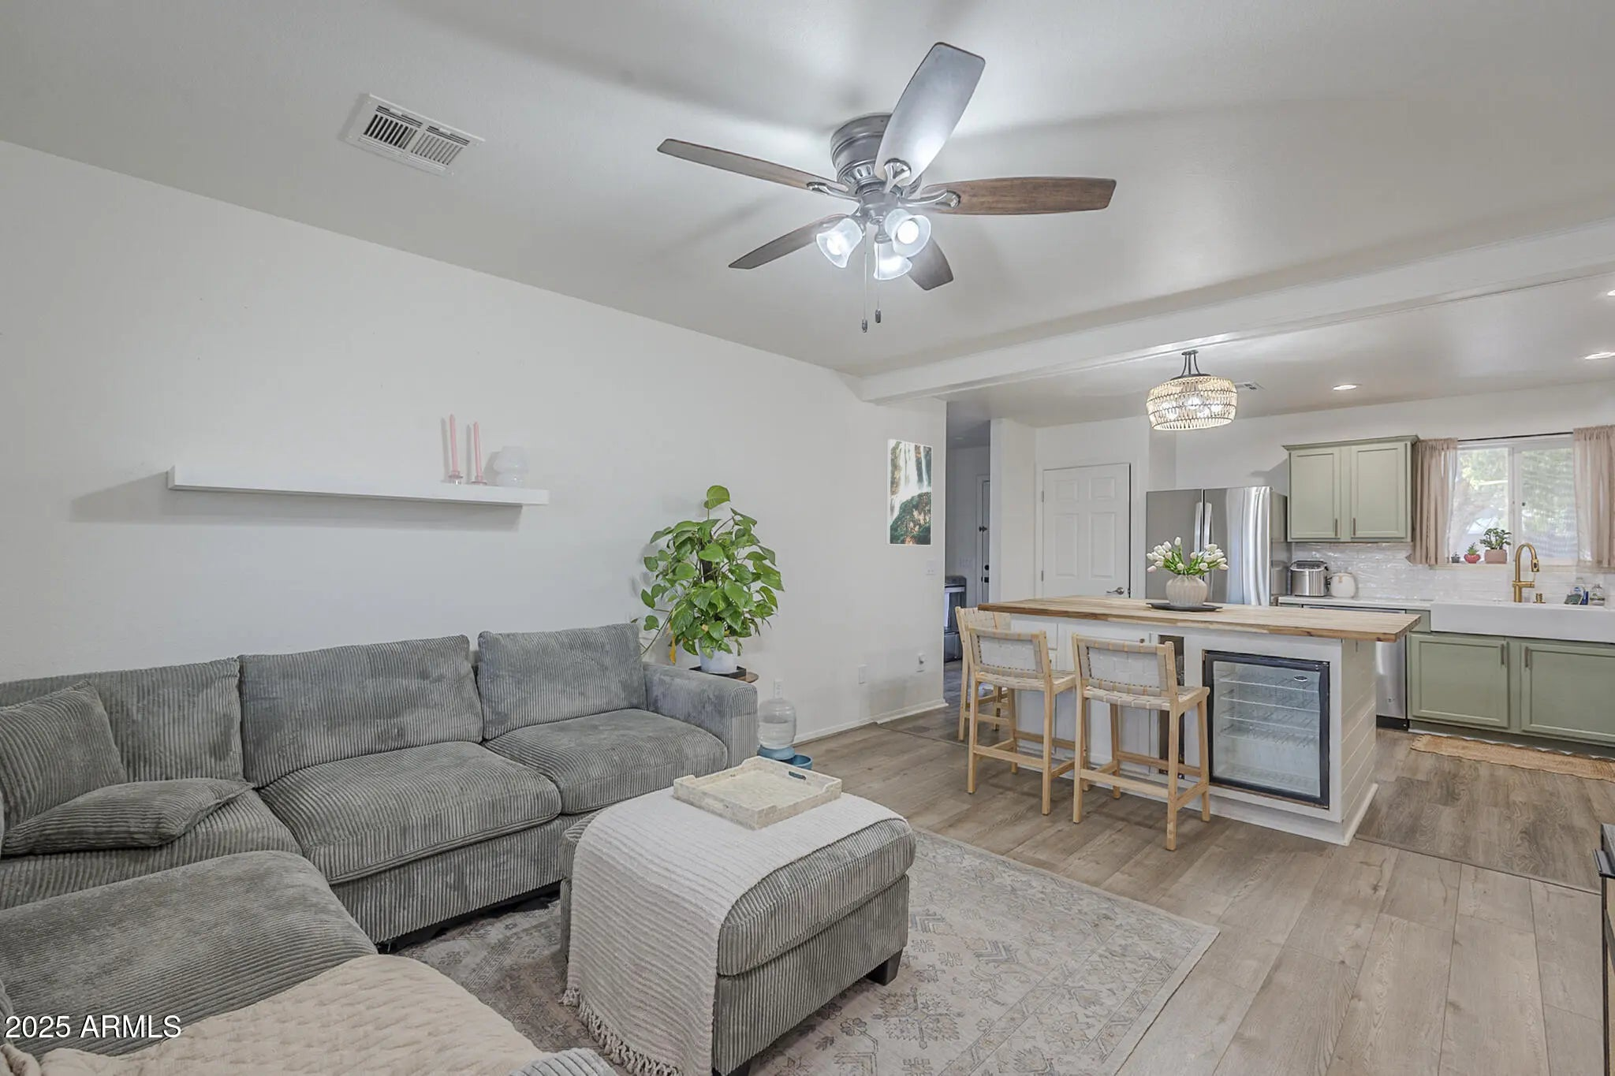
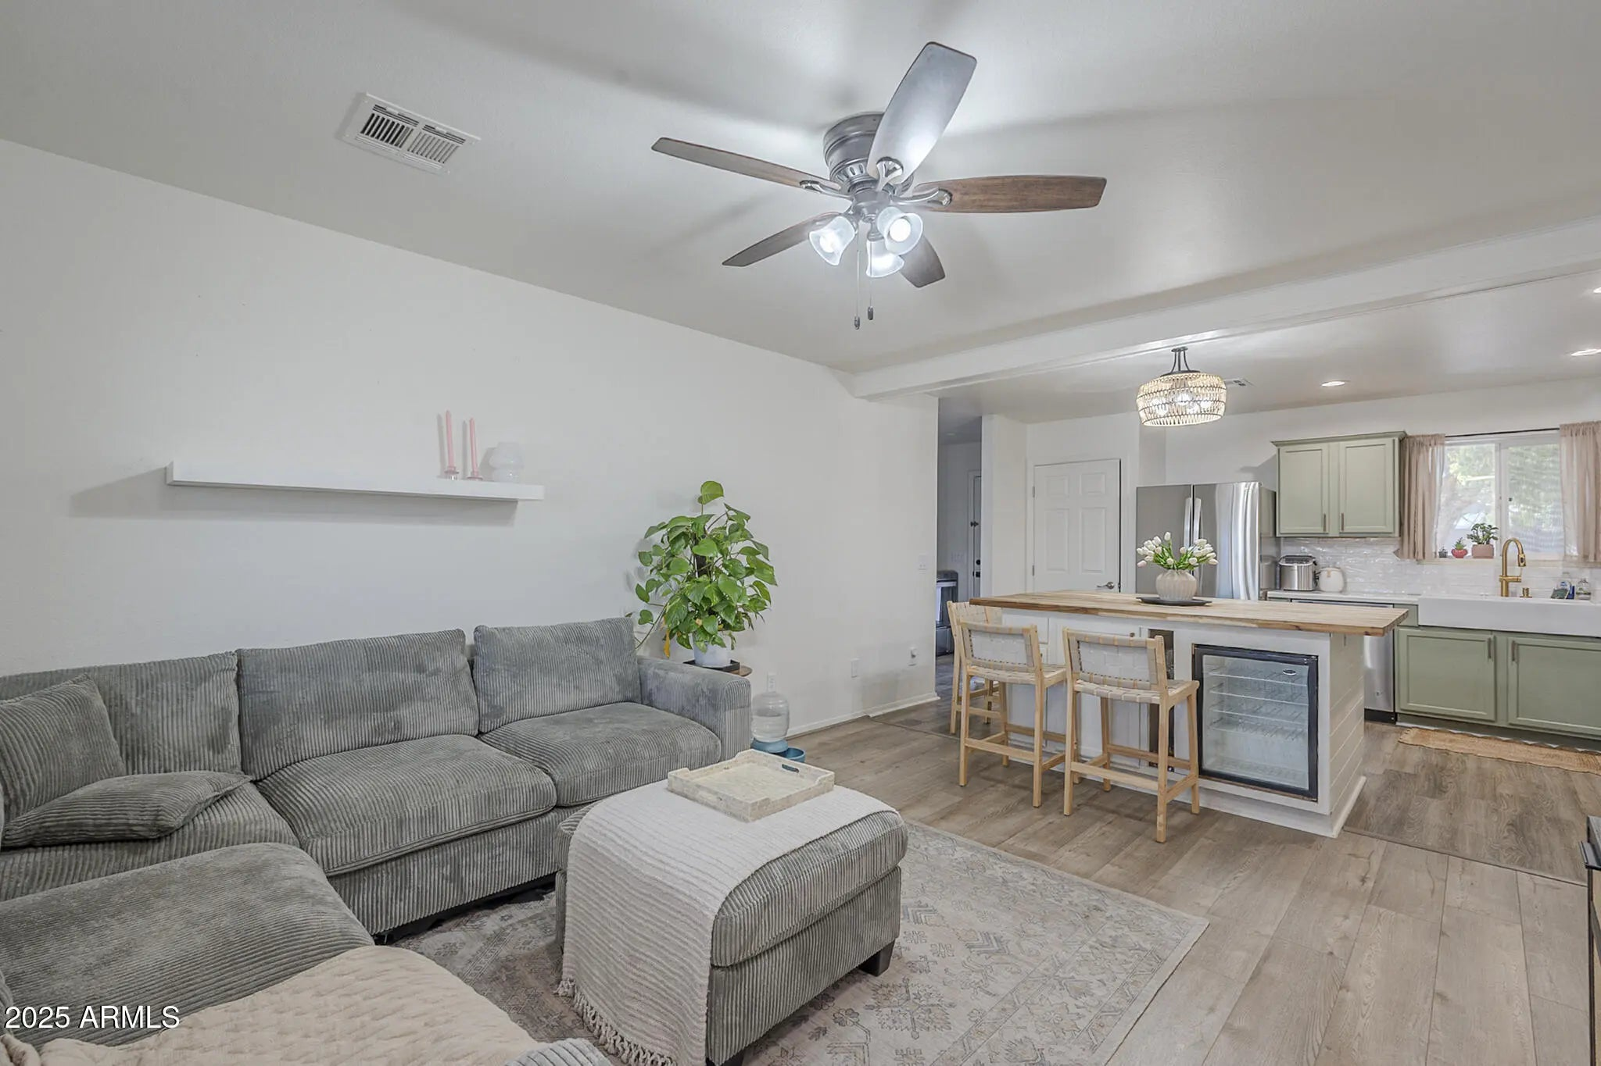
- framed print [886,438,933,546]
